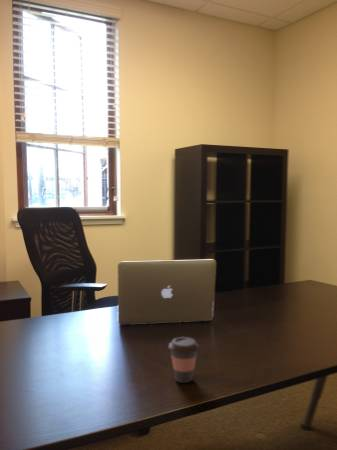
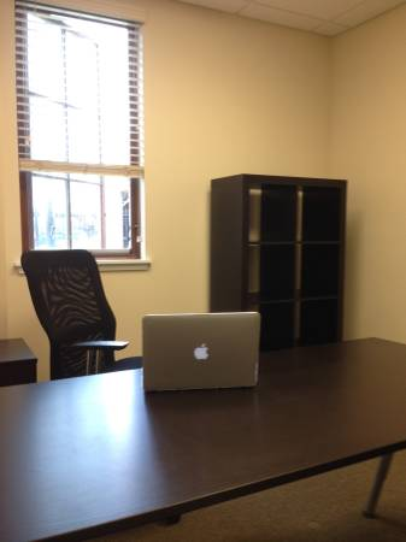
- coffee cup [168,336,200,384]
